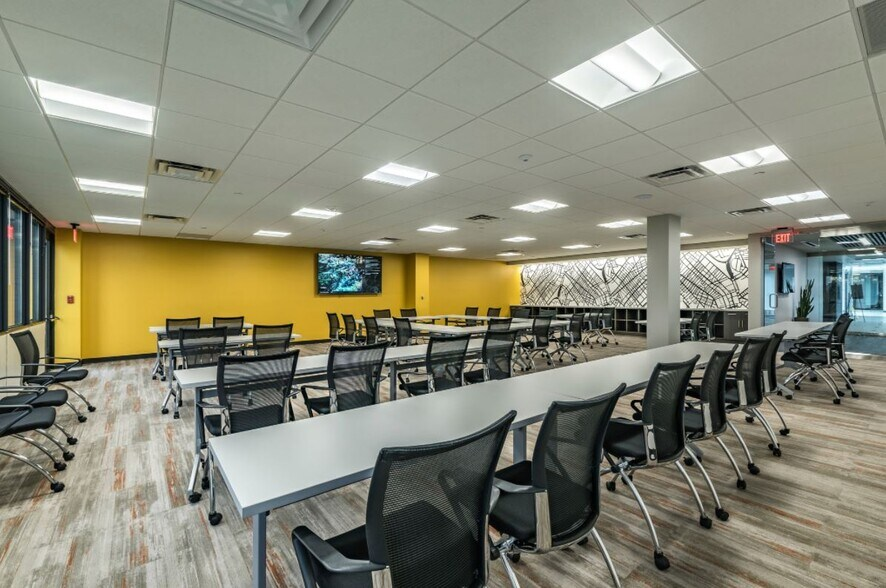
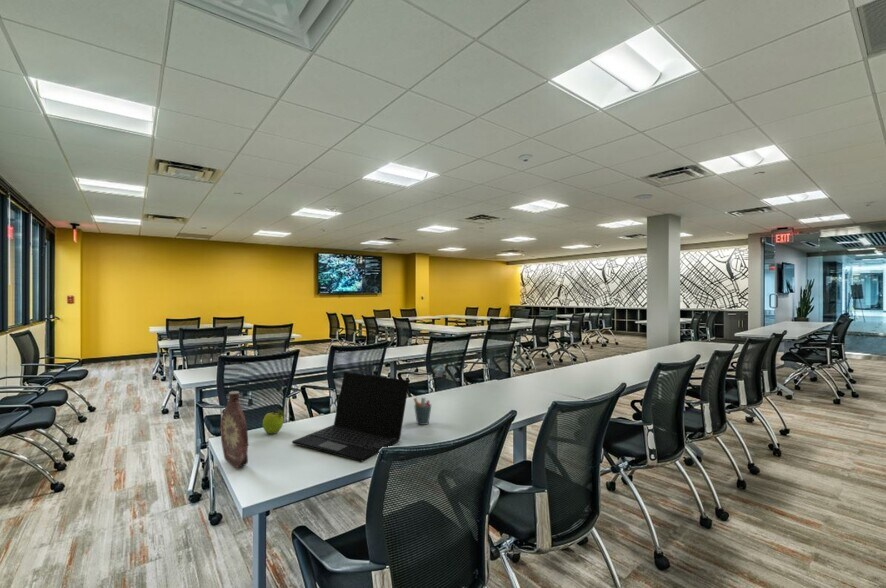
+ laptop [291,371,410,463]
+ pen holder [413,397,432,426]
+ fruit [262,408,286,435]
+ bottle [219,390,250,469]
